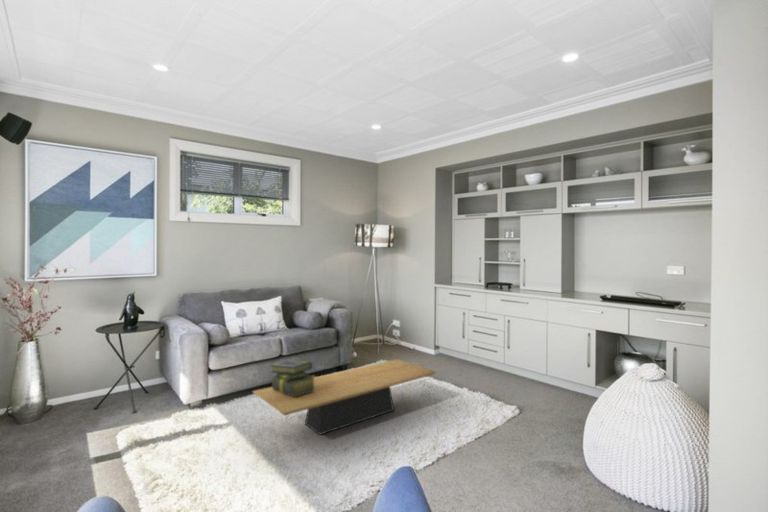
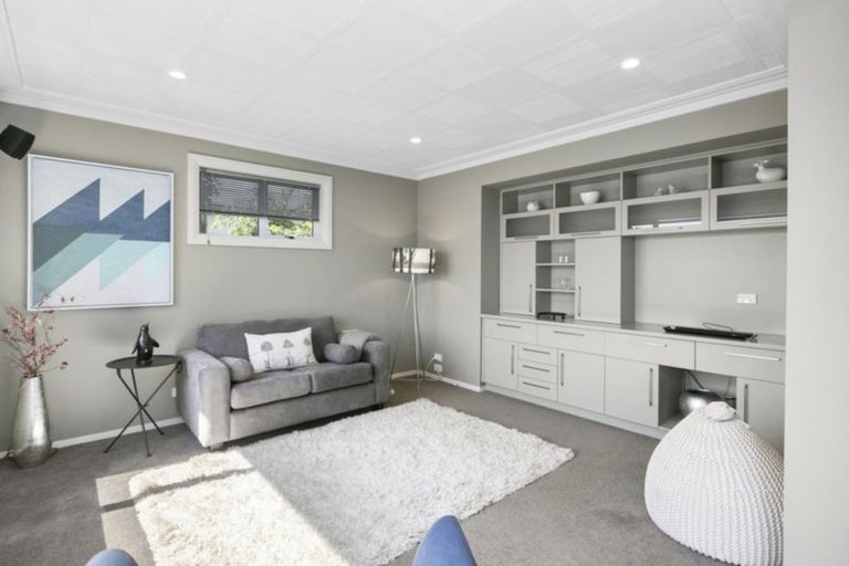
- coffee table [252,358,437,436]
- stack of books [269,360,316,396]
